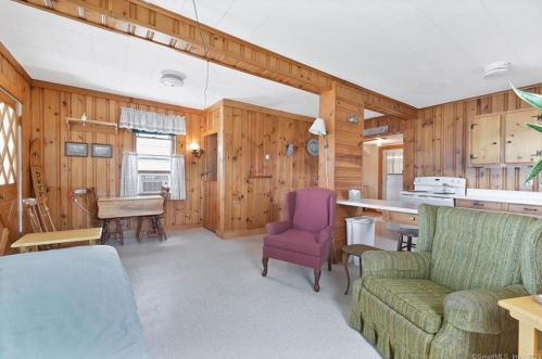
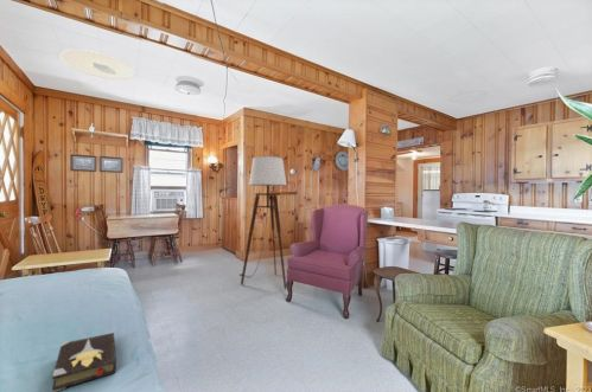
+ floor lamp [237,155,288,290]
+ hardback book [51,332,117,392]
+ ceiling light [59,49,136,81]
